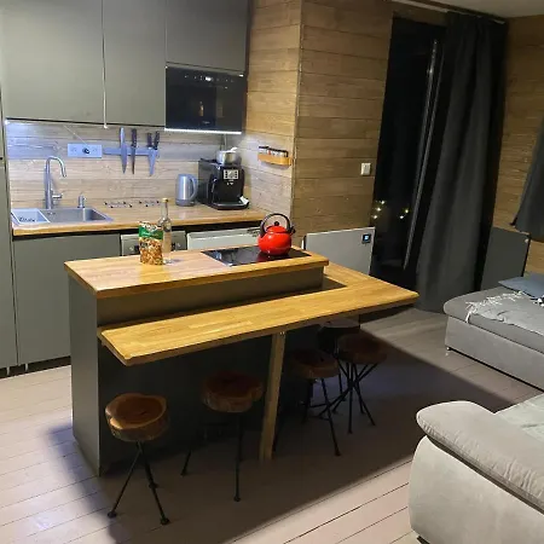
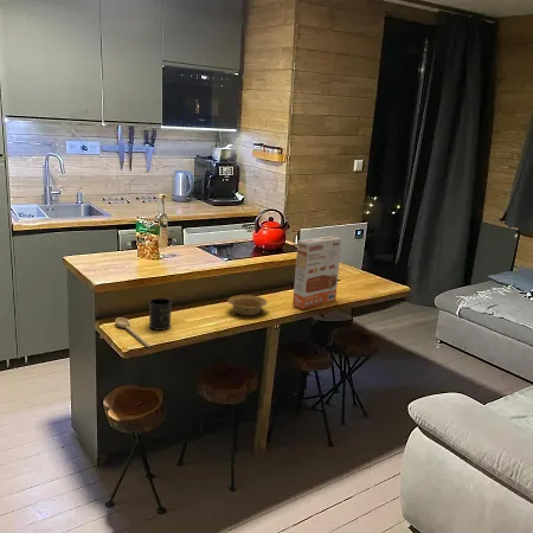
+ spoon [115,316,152,349]
+ cereal box [291,235,343,310]
+ mug [148,297,172,332]
+ bowl [227,294,269,316]
